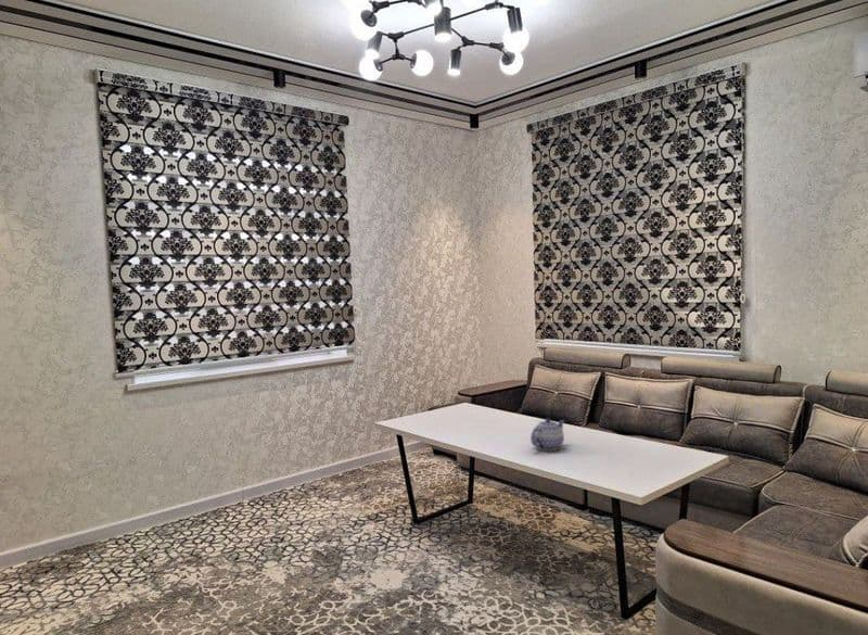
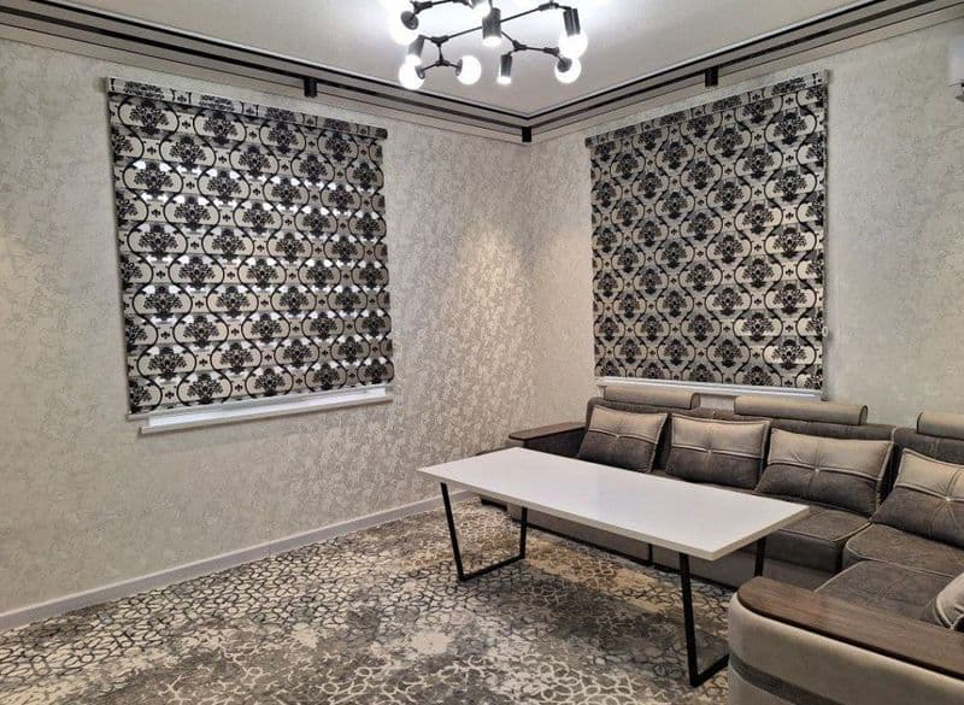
- teapot [529,417,565,452]
